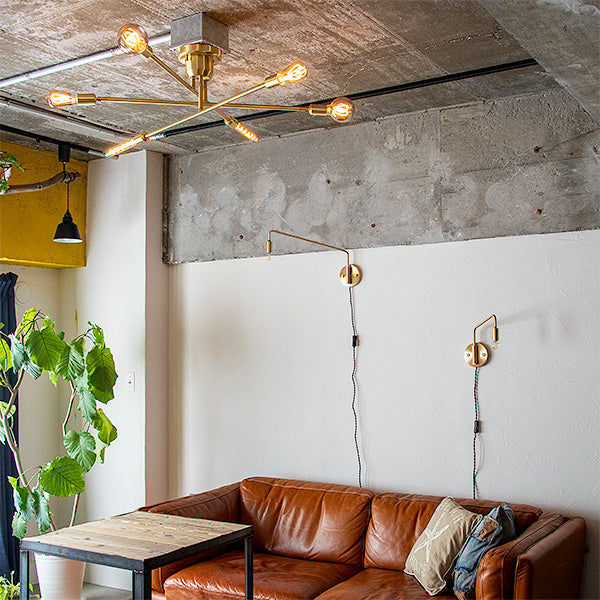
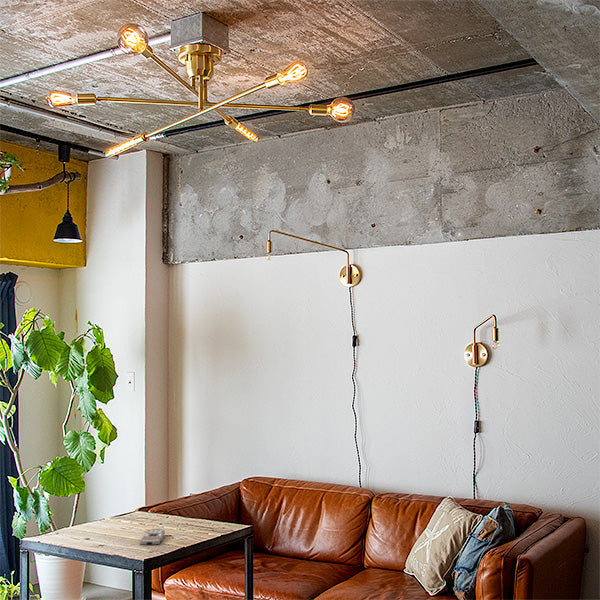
+ remote control [139,528,166,546]
